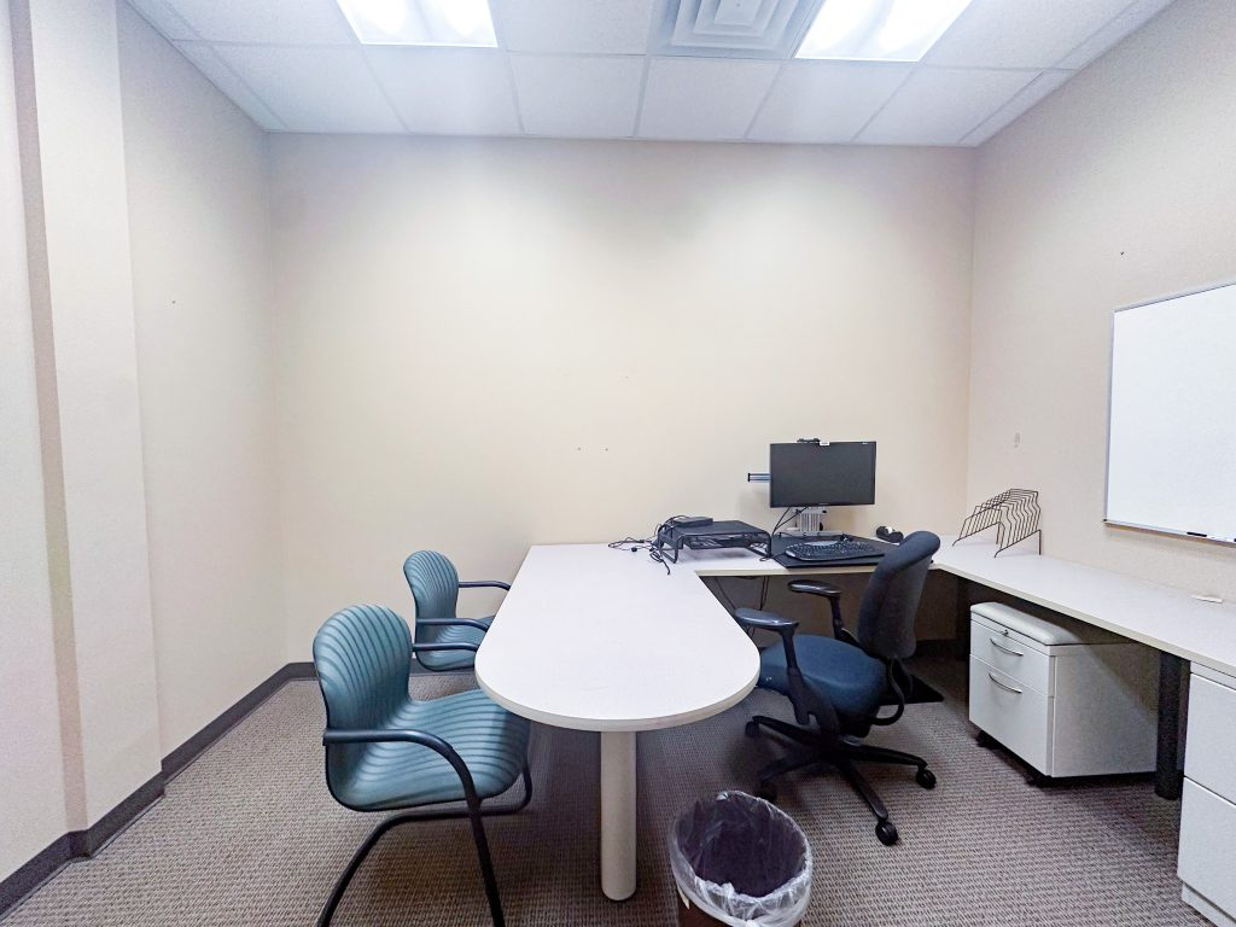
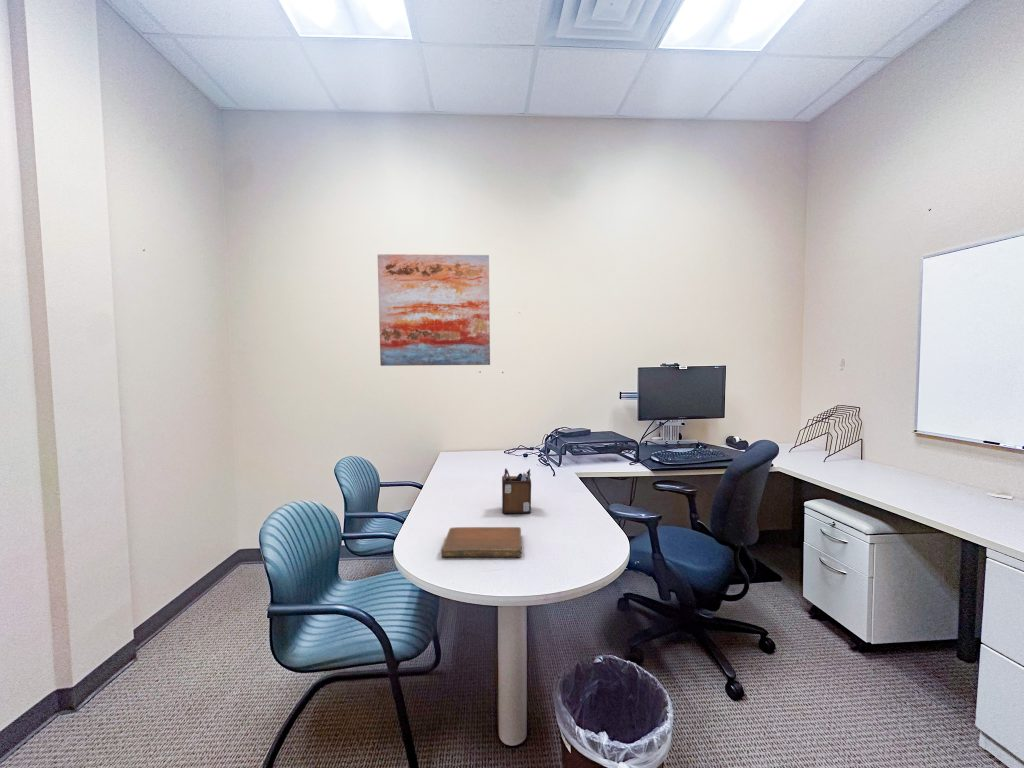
+ wall art [377,253,491,367]
+ notebook [440,526,523,558]
+ desk organizer [501,467,532,514]
